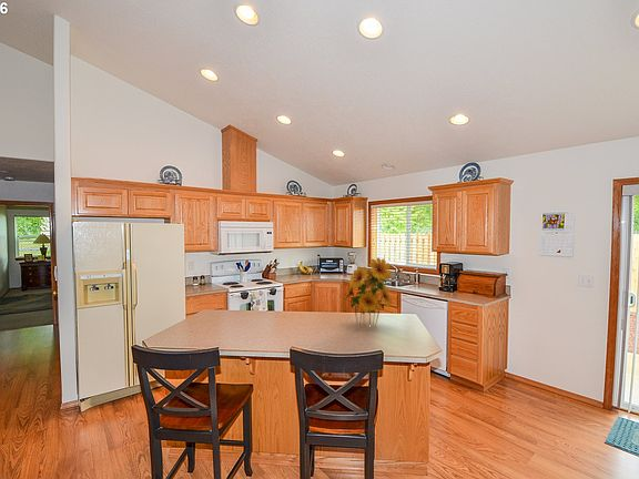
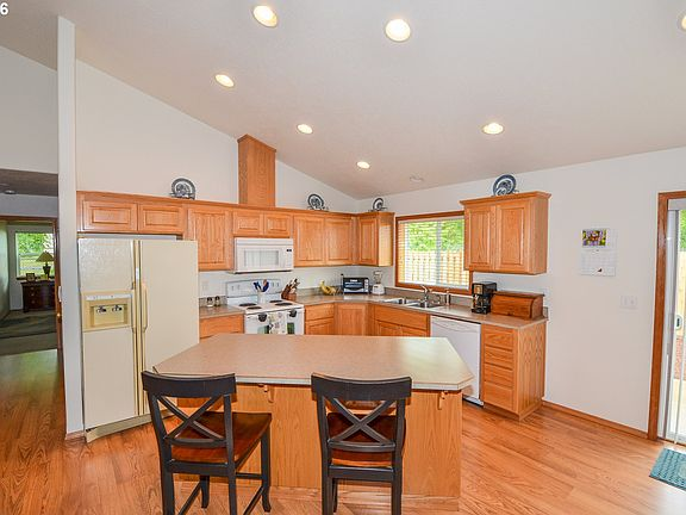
- flower bouquet [342,257,394,327]
